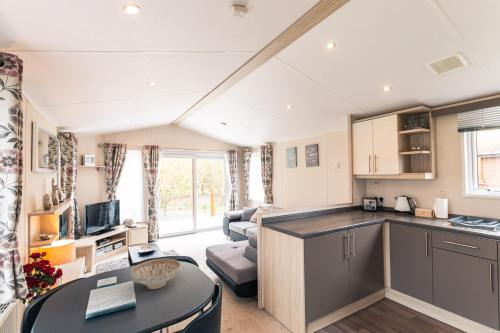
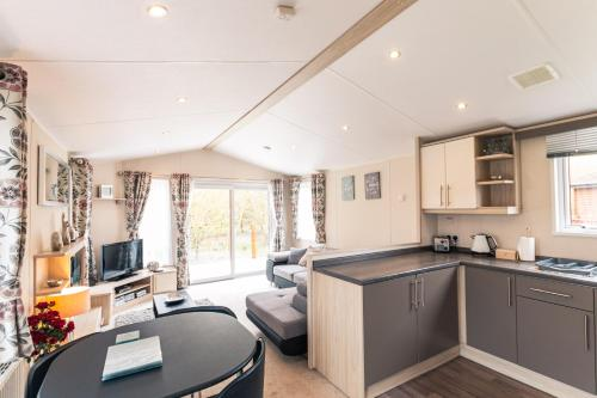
- decorative bowl [130,258,181,290]
